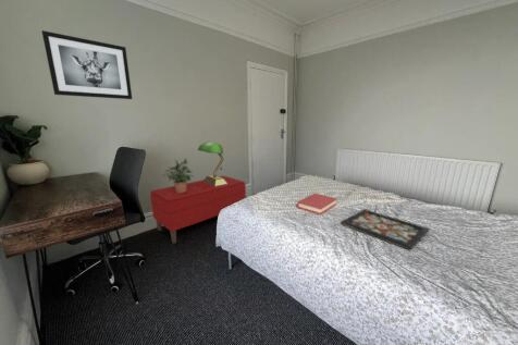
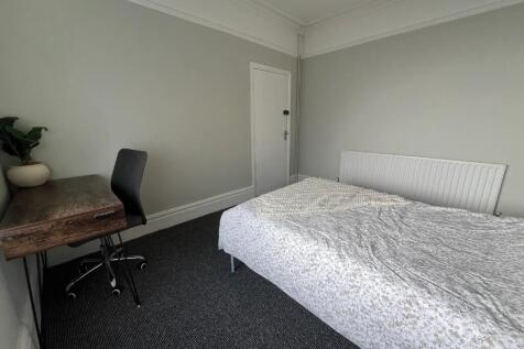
- table lamp [197,140,227,186]
- decorative tray [340,208,431,250]
- hardback book [296,193,337,215]
- potted plant [162,158,195,193]
- bench [149,175,247,245]
- wall art [41,29,133,100]
